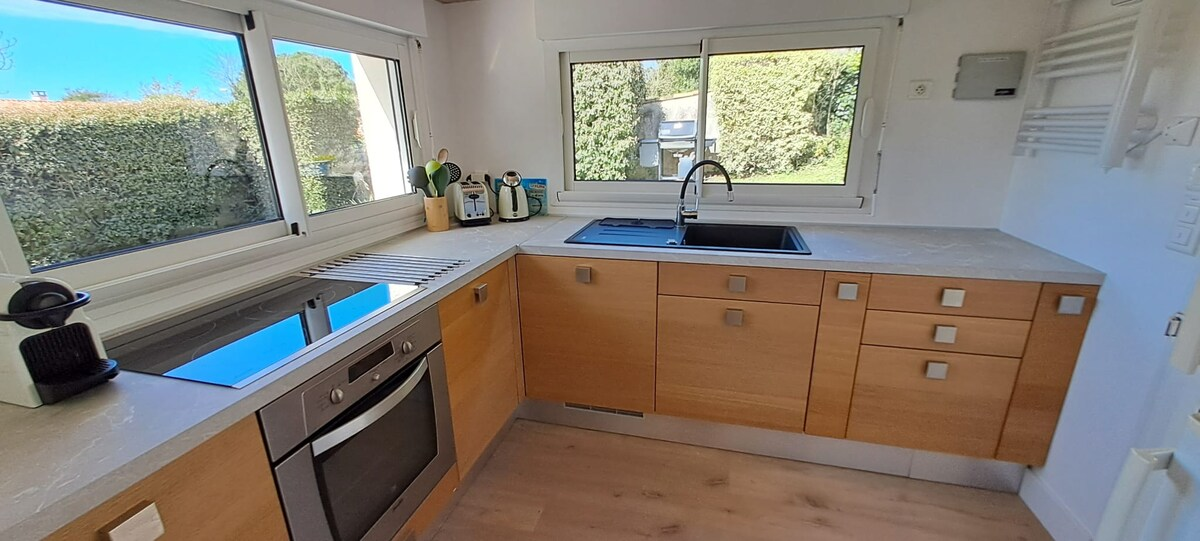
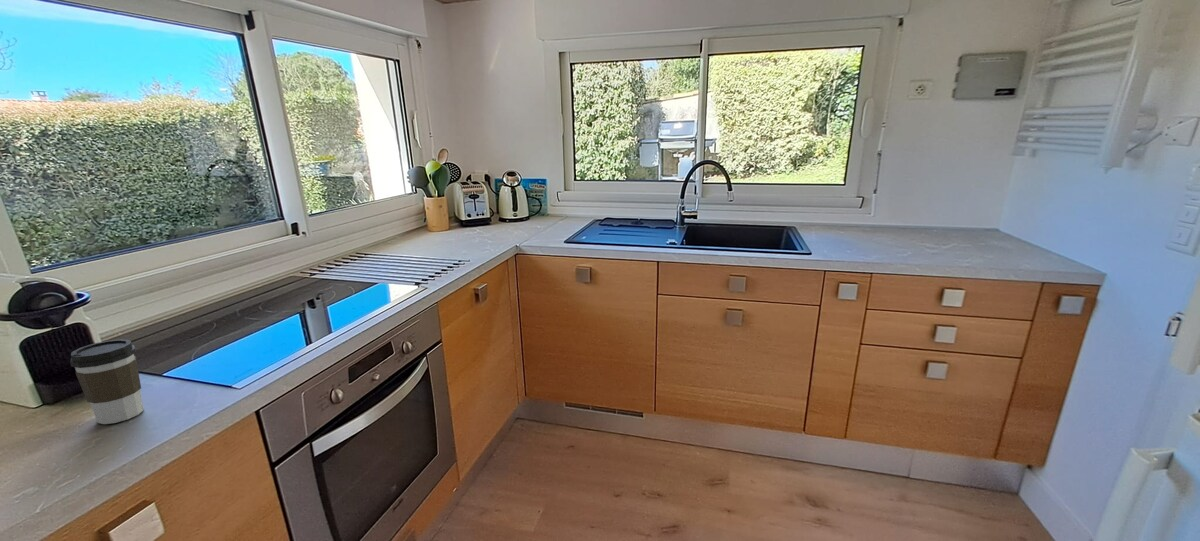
+ coffee cup [69,338,145,425]
